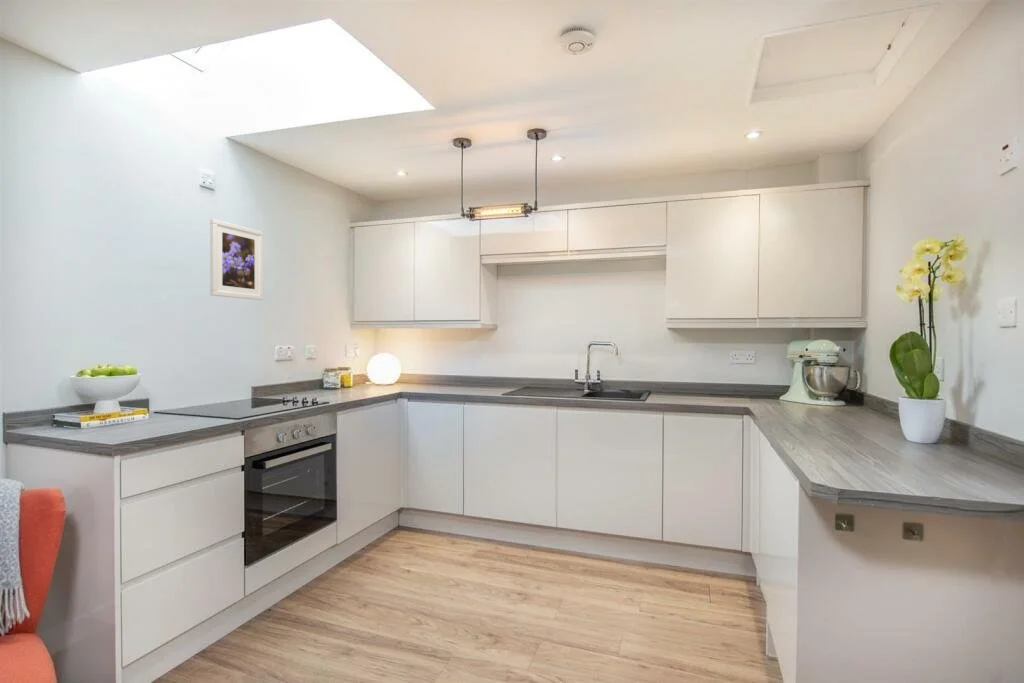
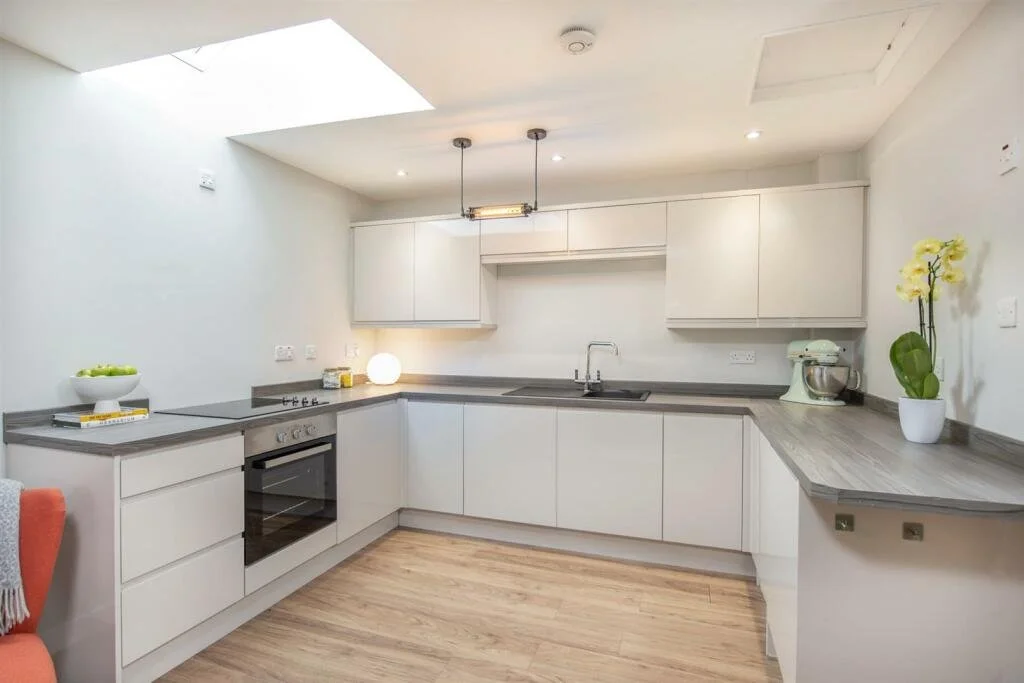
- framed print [209,218,264,301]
